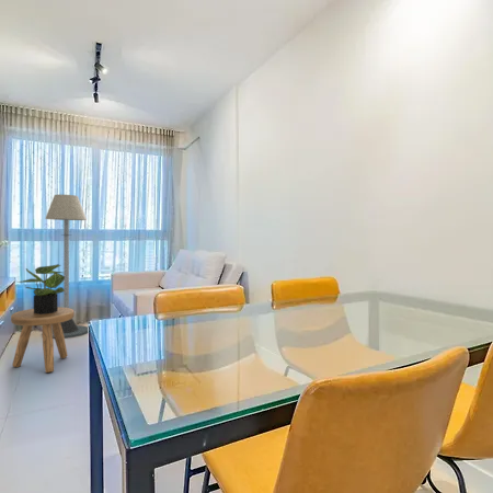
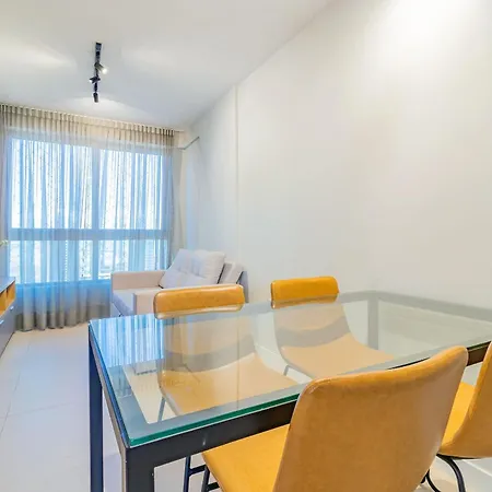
- potted plant [15,263,65,314]
- floor lamp [44,193,89,340]
- stool [10,306,74,374]
